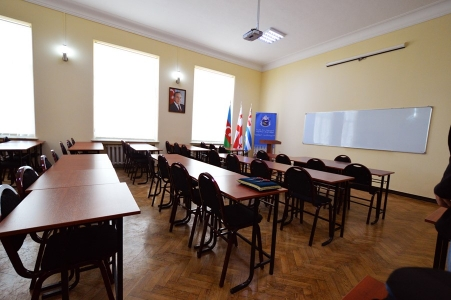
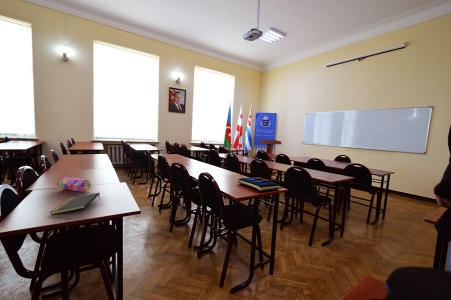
+ notepad [49,192,101,216]
+ pencil case [56,175,92,193]
